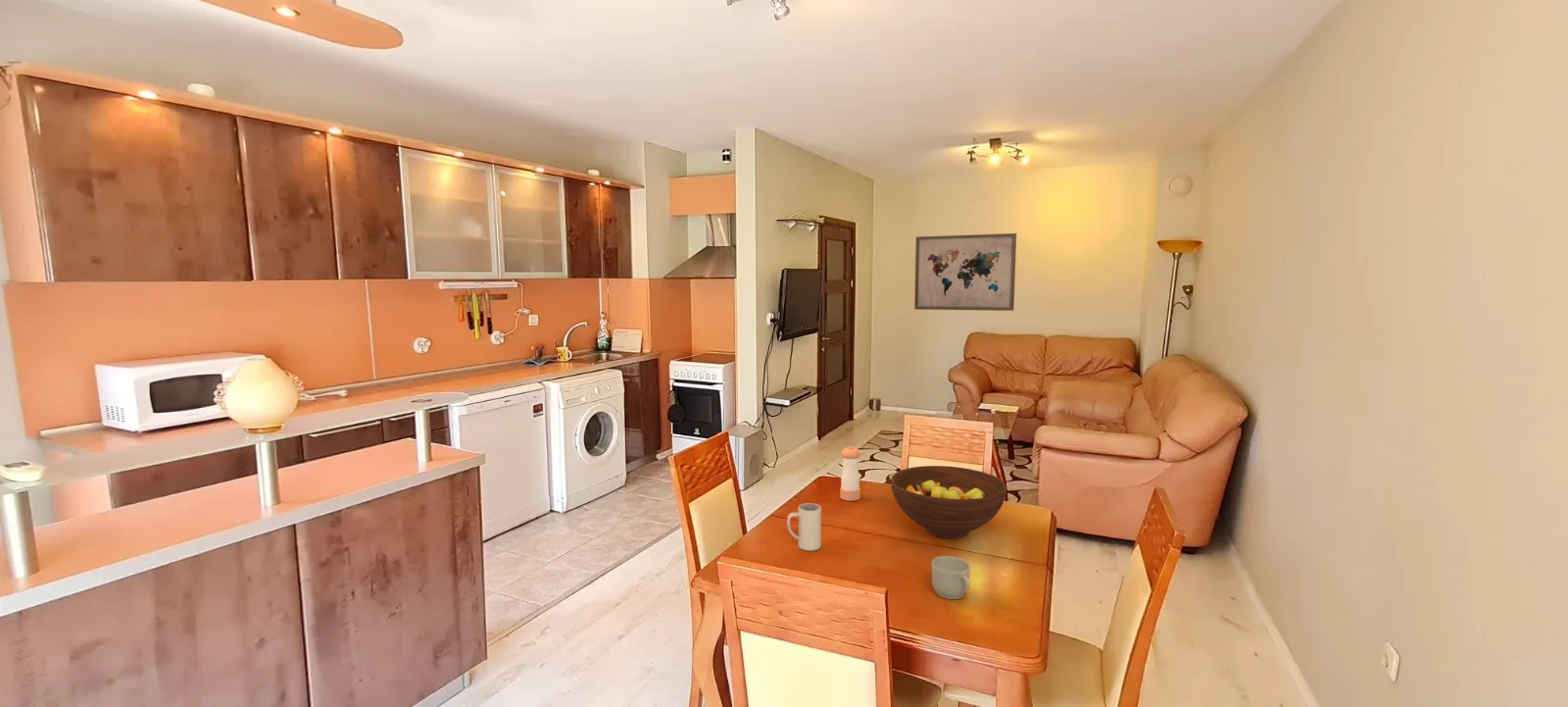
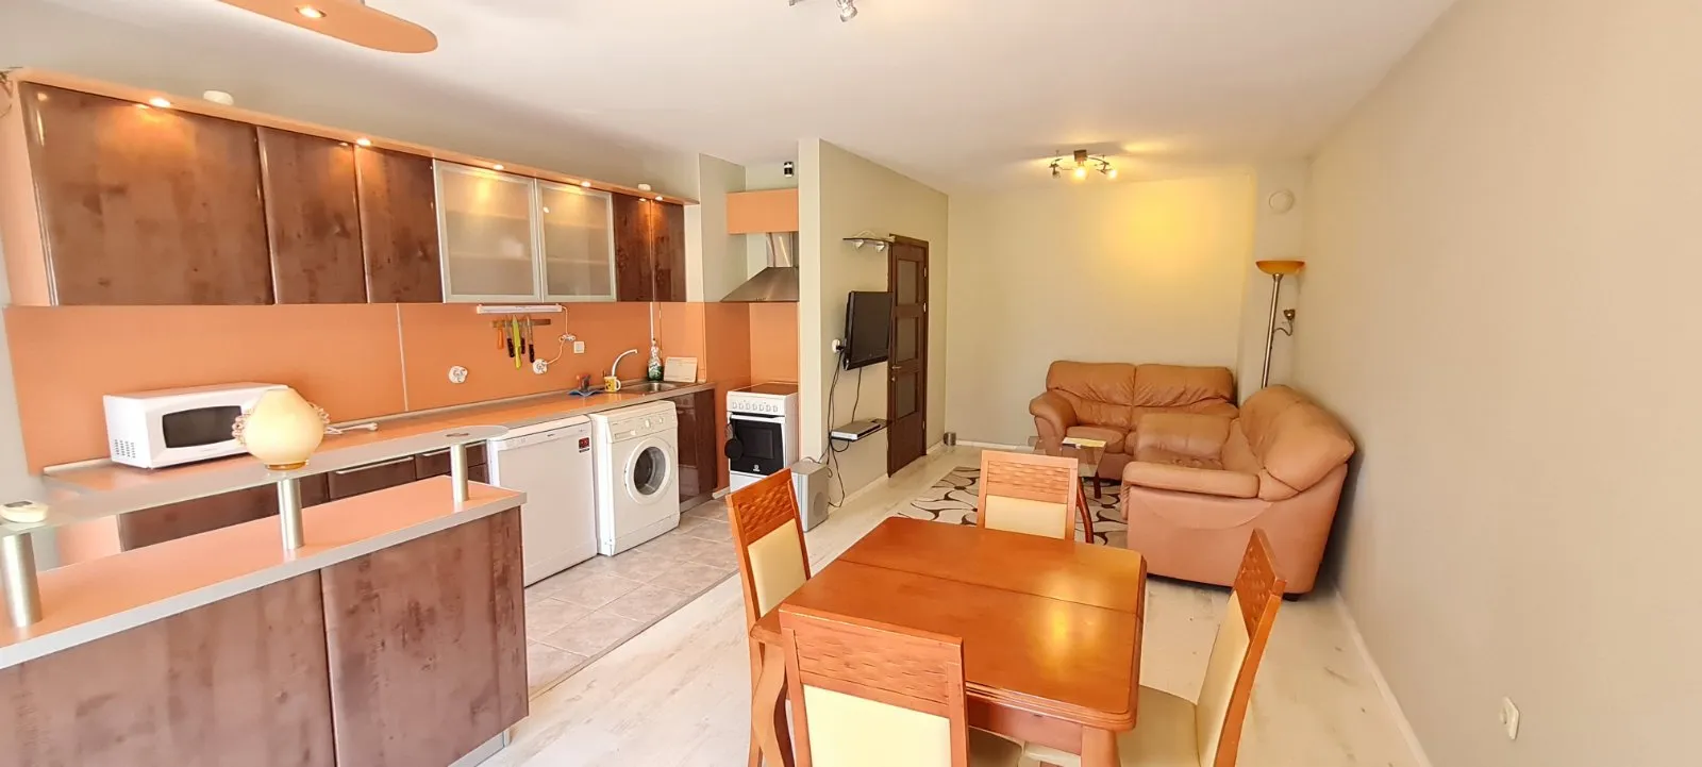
- mug [786,503,822,552]
- fruit bowl [890,465,1007,539]
- pepper shaker [839,445,861,502]
- wall art [913,232,1017,312]
- mug [931,555,971,600]
